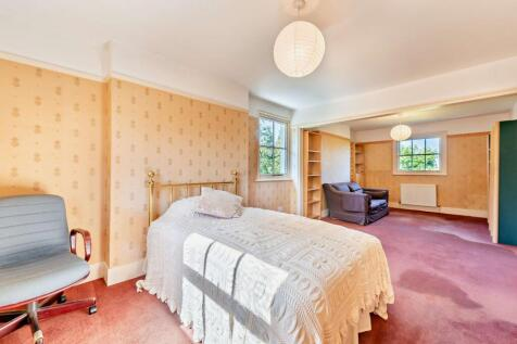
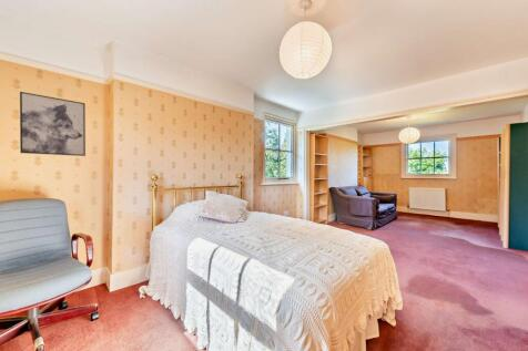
+ wall art [19,91,87,157]
